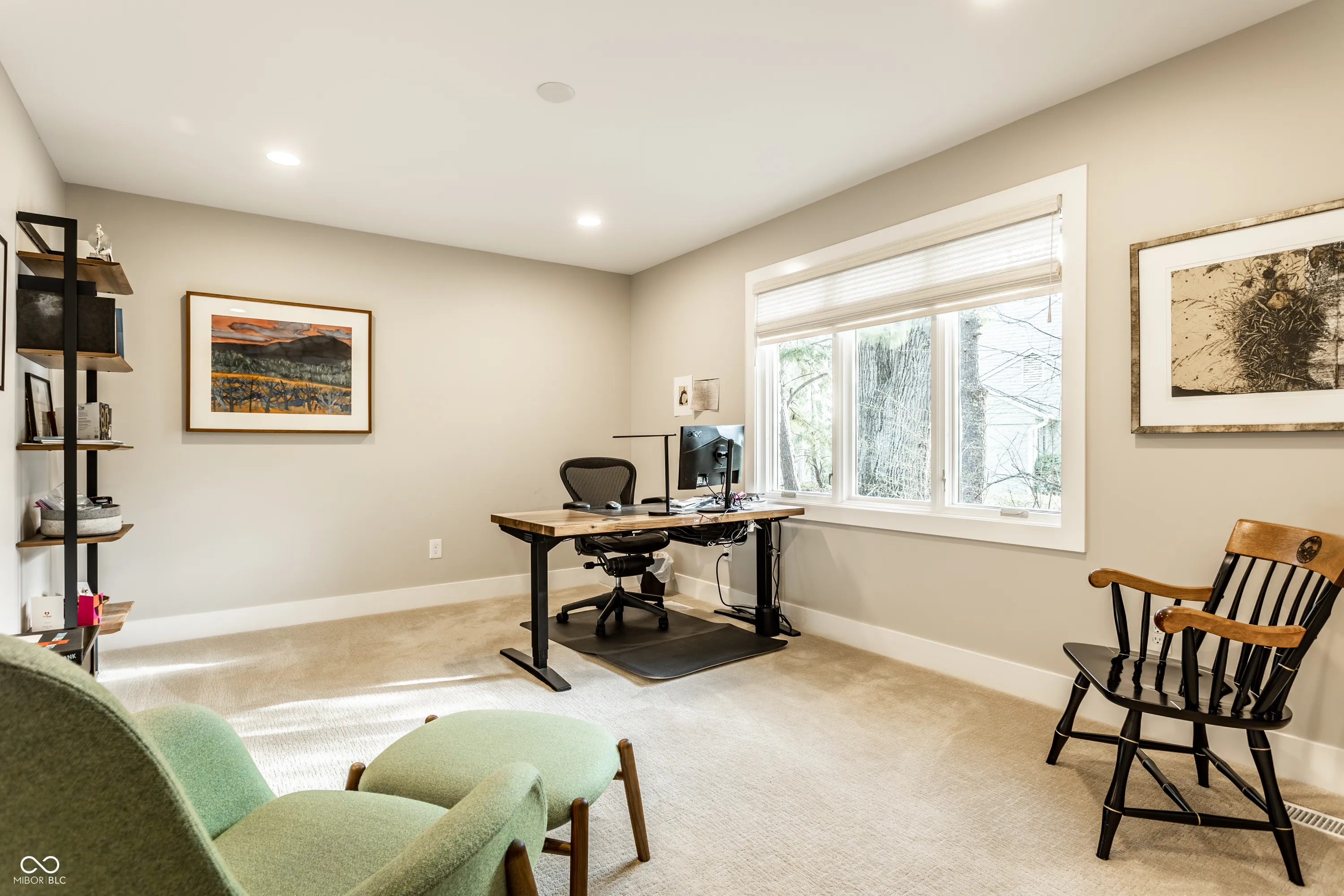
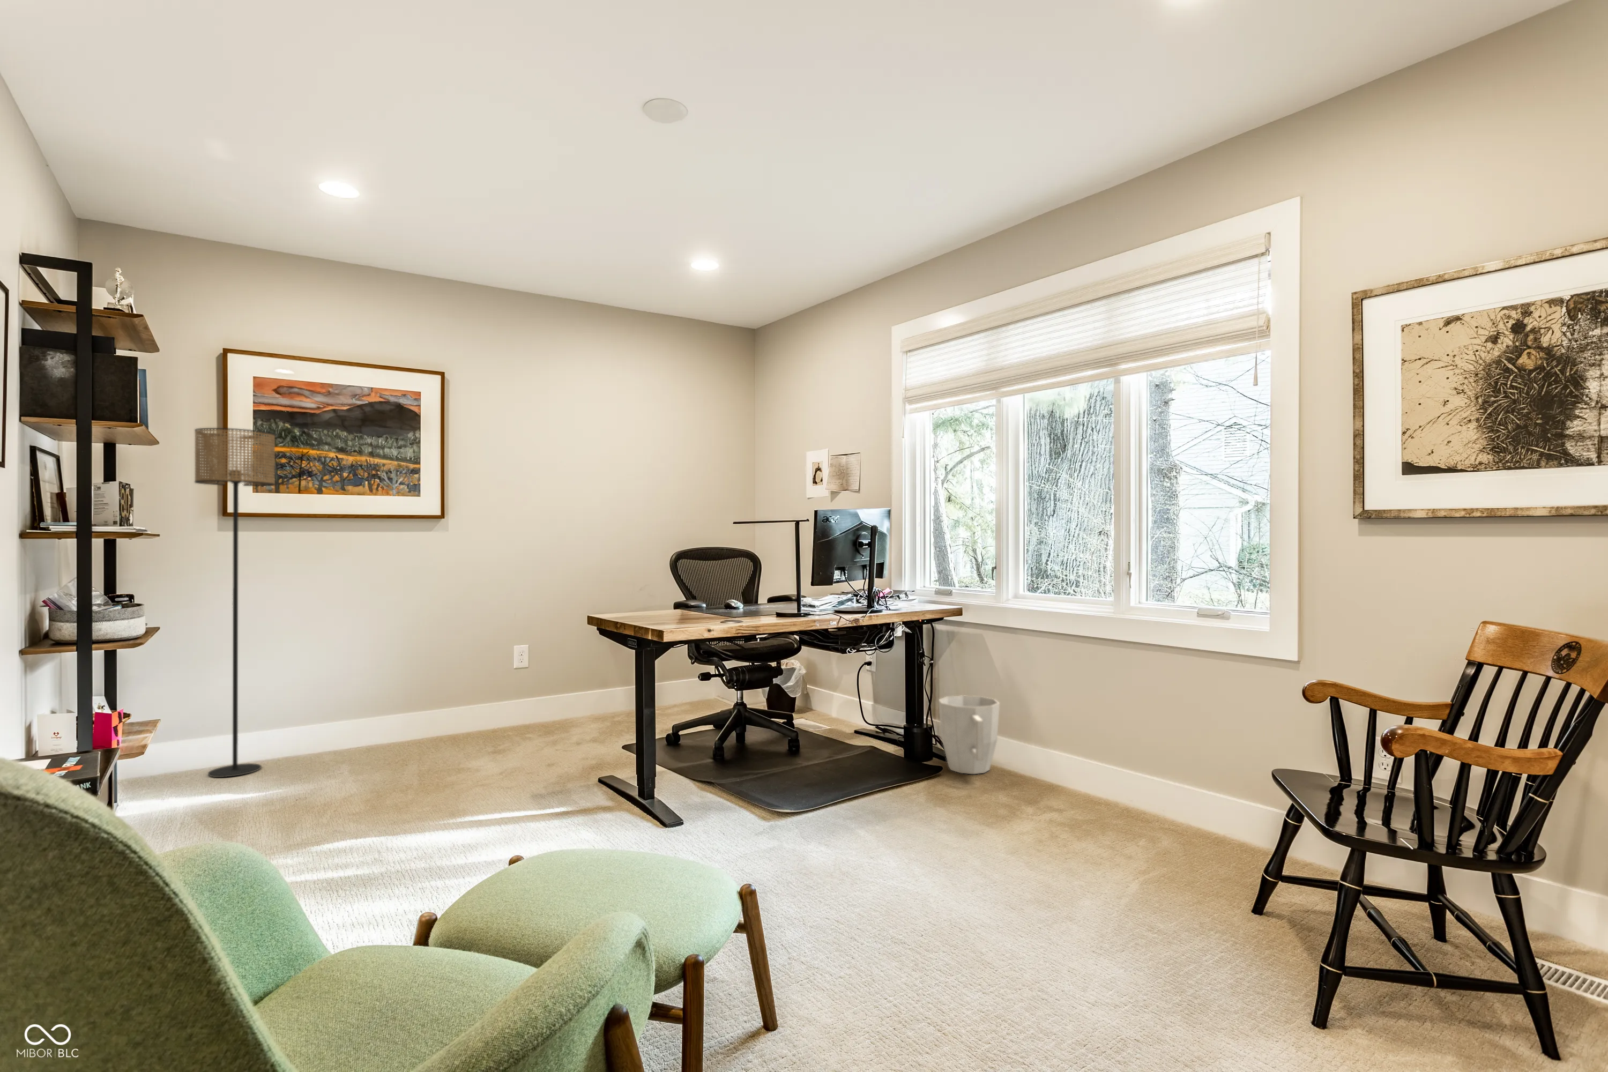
+ floor lamp [194,427,275,778]
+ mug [938,695,1000,774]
